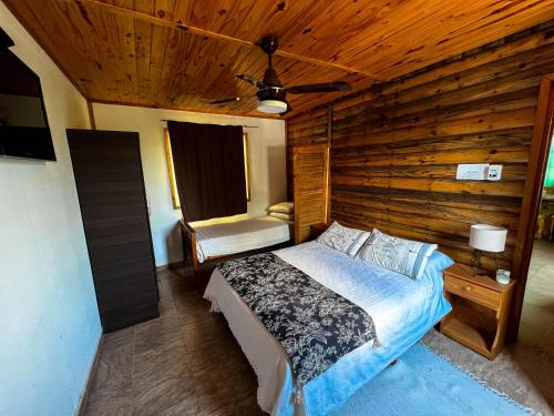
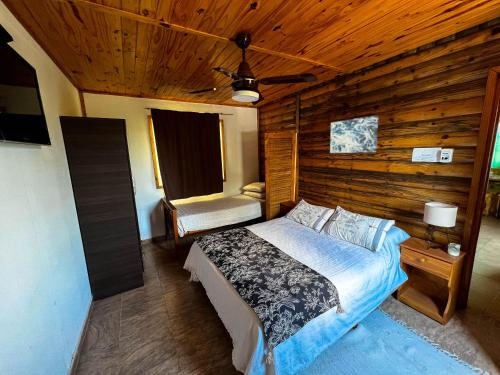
+ wall art [329,114,379,154]
